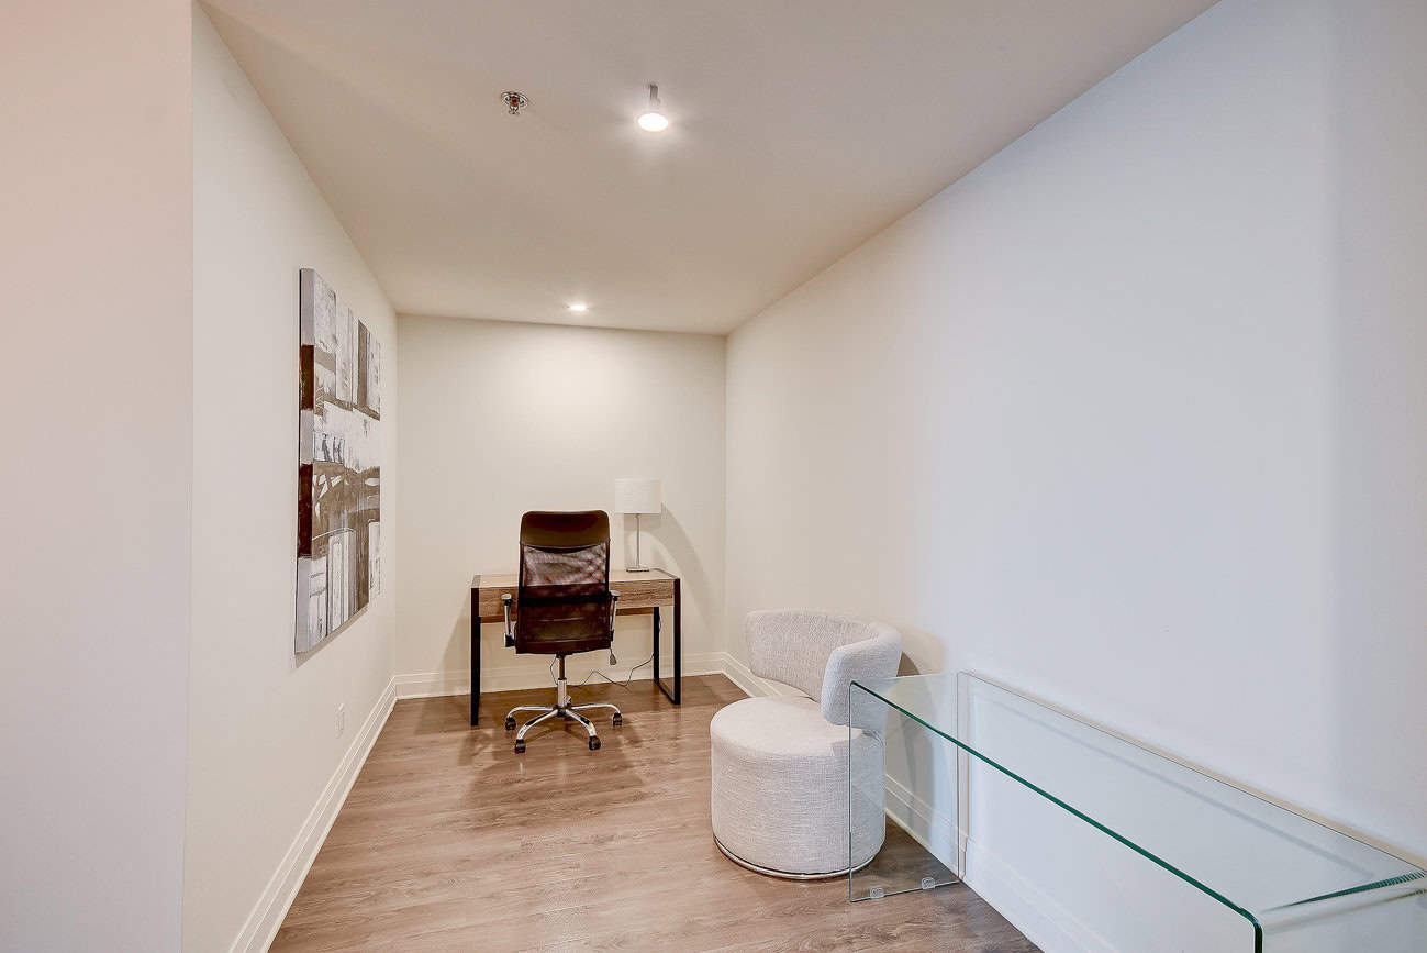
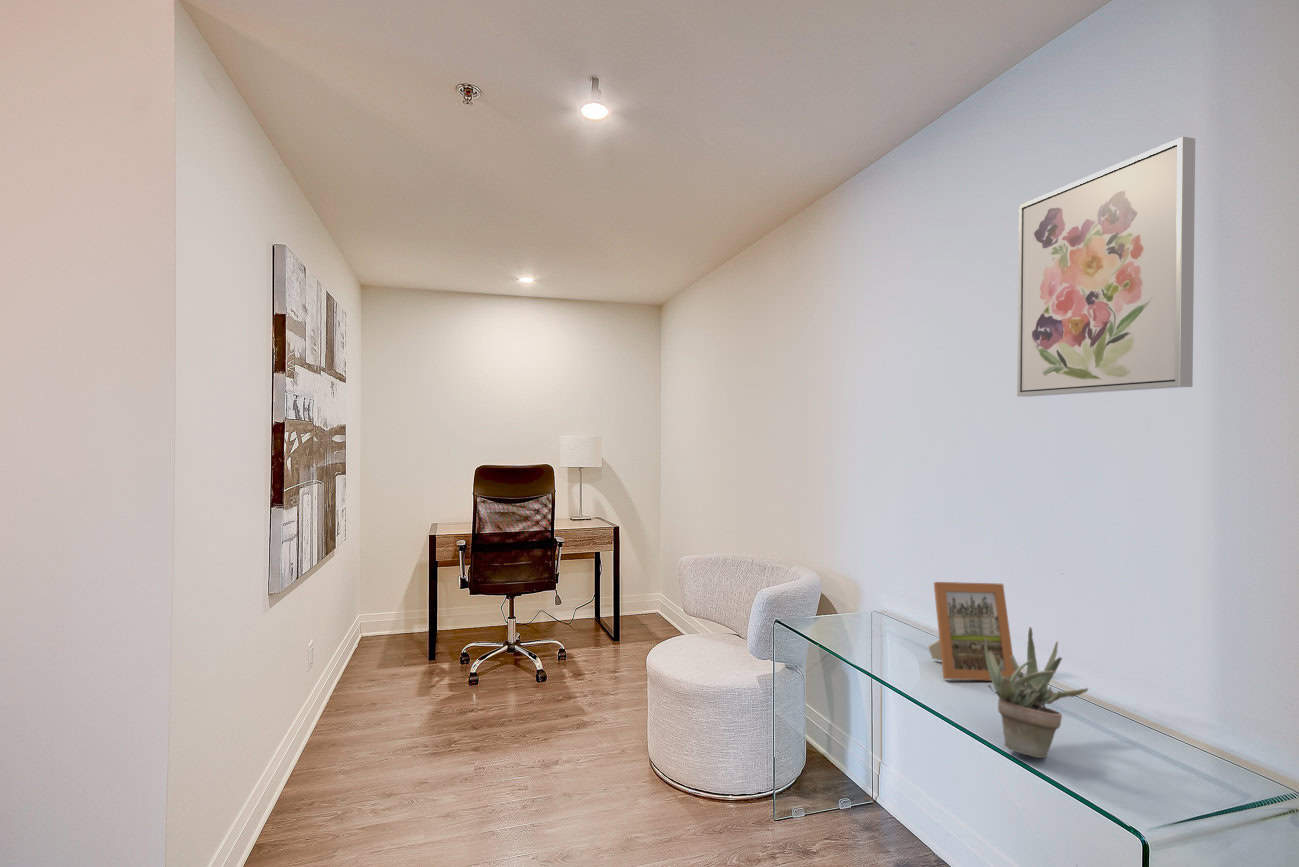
+ succulent plant [984,626,1089,759]
+ picture frame [927,581,1017,682]
+ wall art [1016,136,1196,398]
